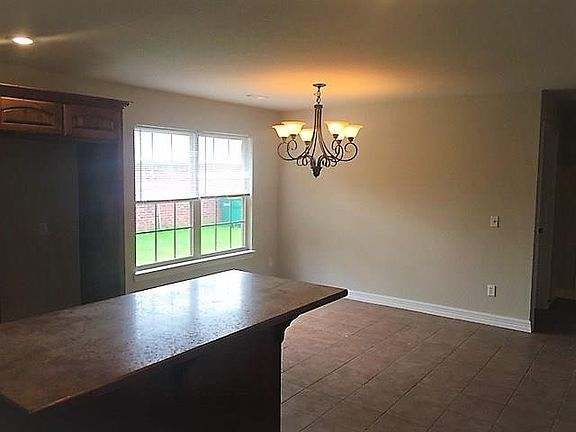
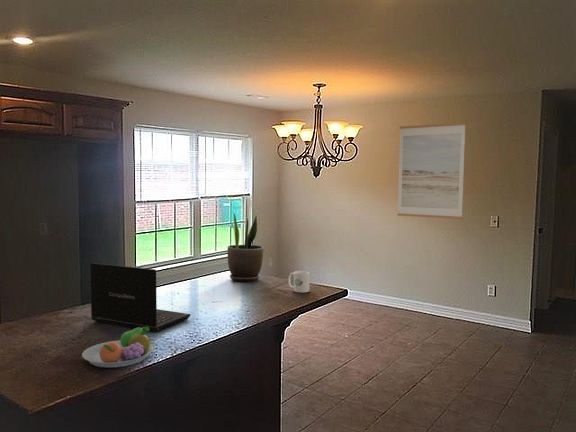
+ potted plant [227,210,265,282]
+ wall art [396,122,467,220]
+ laptop [89,262,192,332]
+ mug [287,270,311,293]
+ fruit bowl [81,327,155,369]
